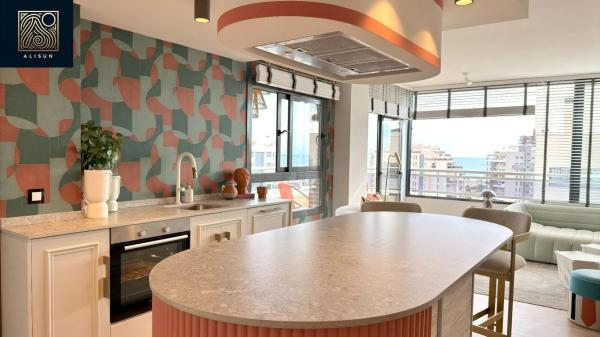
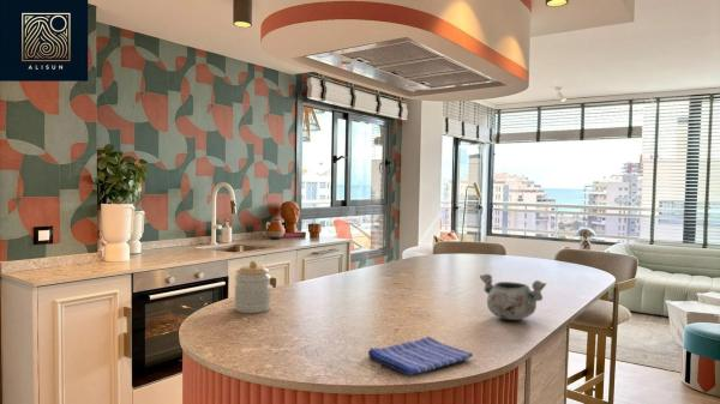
+ dish towel [367,334,474,376]
+ decorative bowl [479,273,547,321]
+ jar [233,260,272,314]
